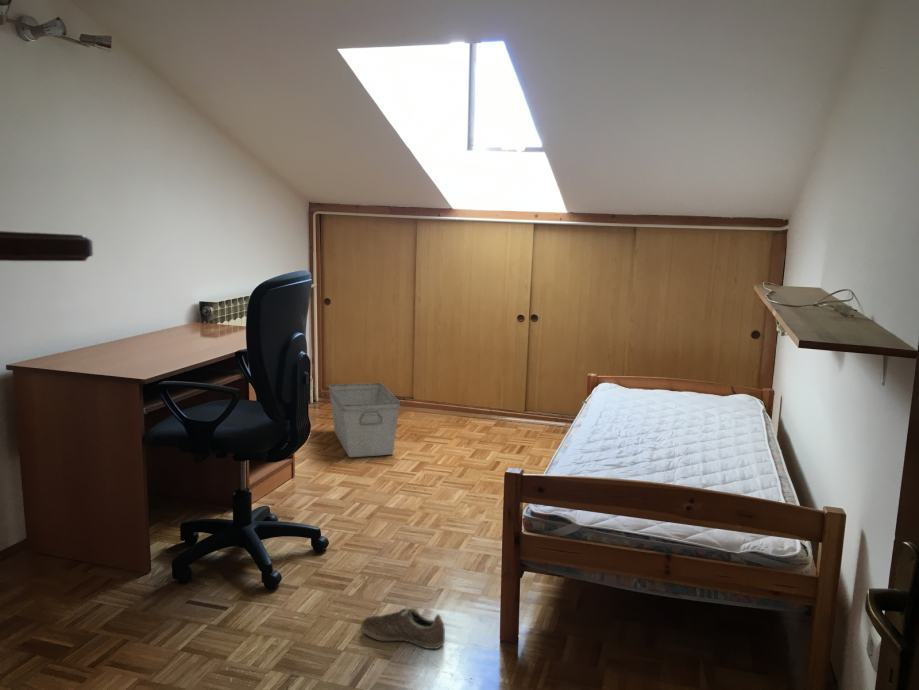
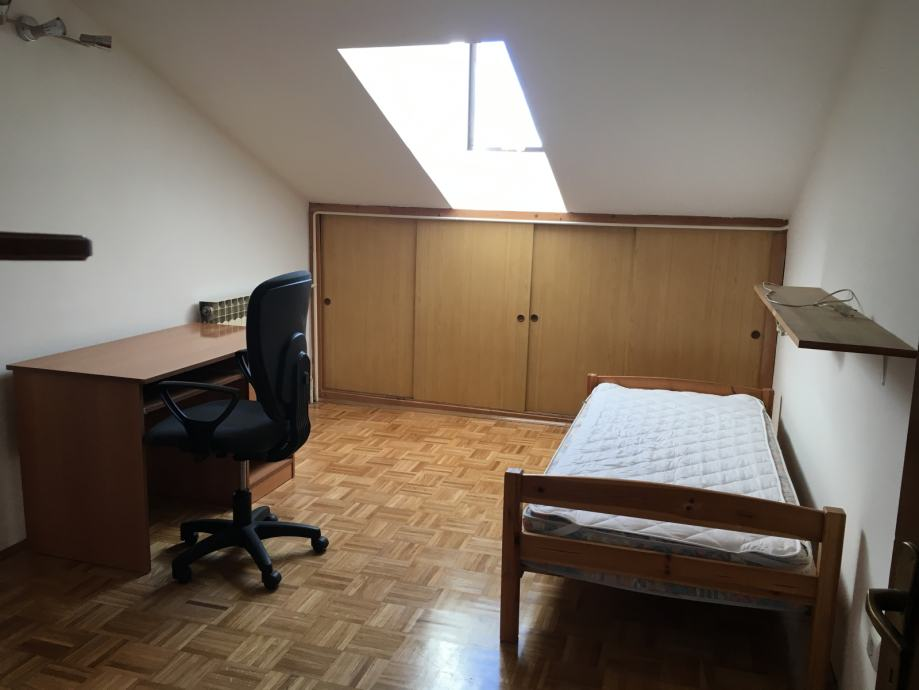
- sneaker [360,608,446,650]
- storage bin [327,382,401,458]
